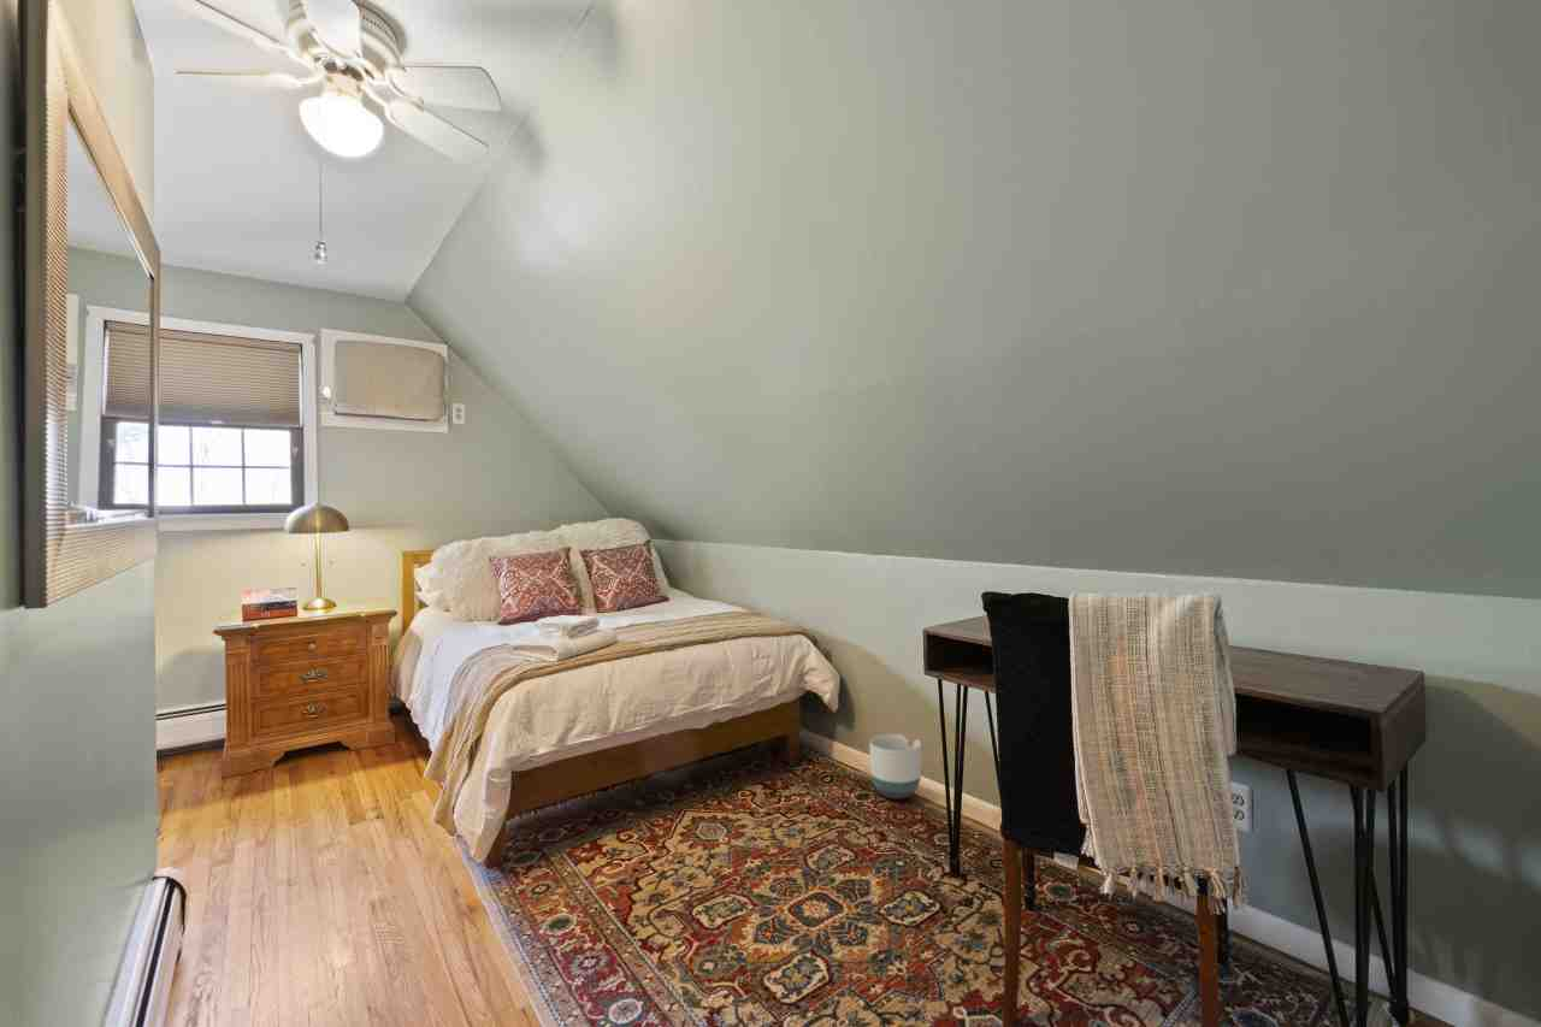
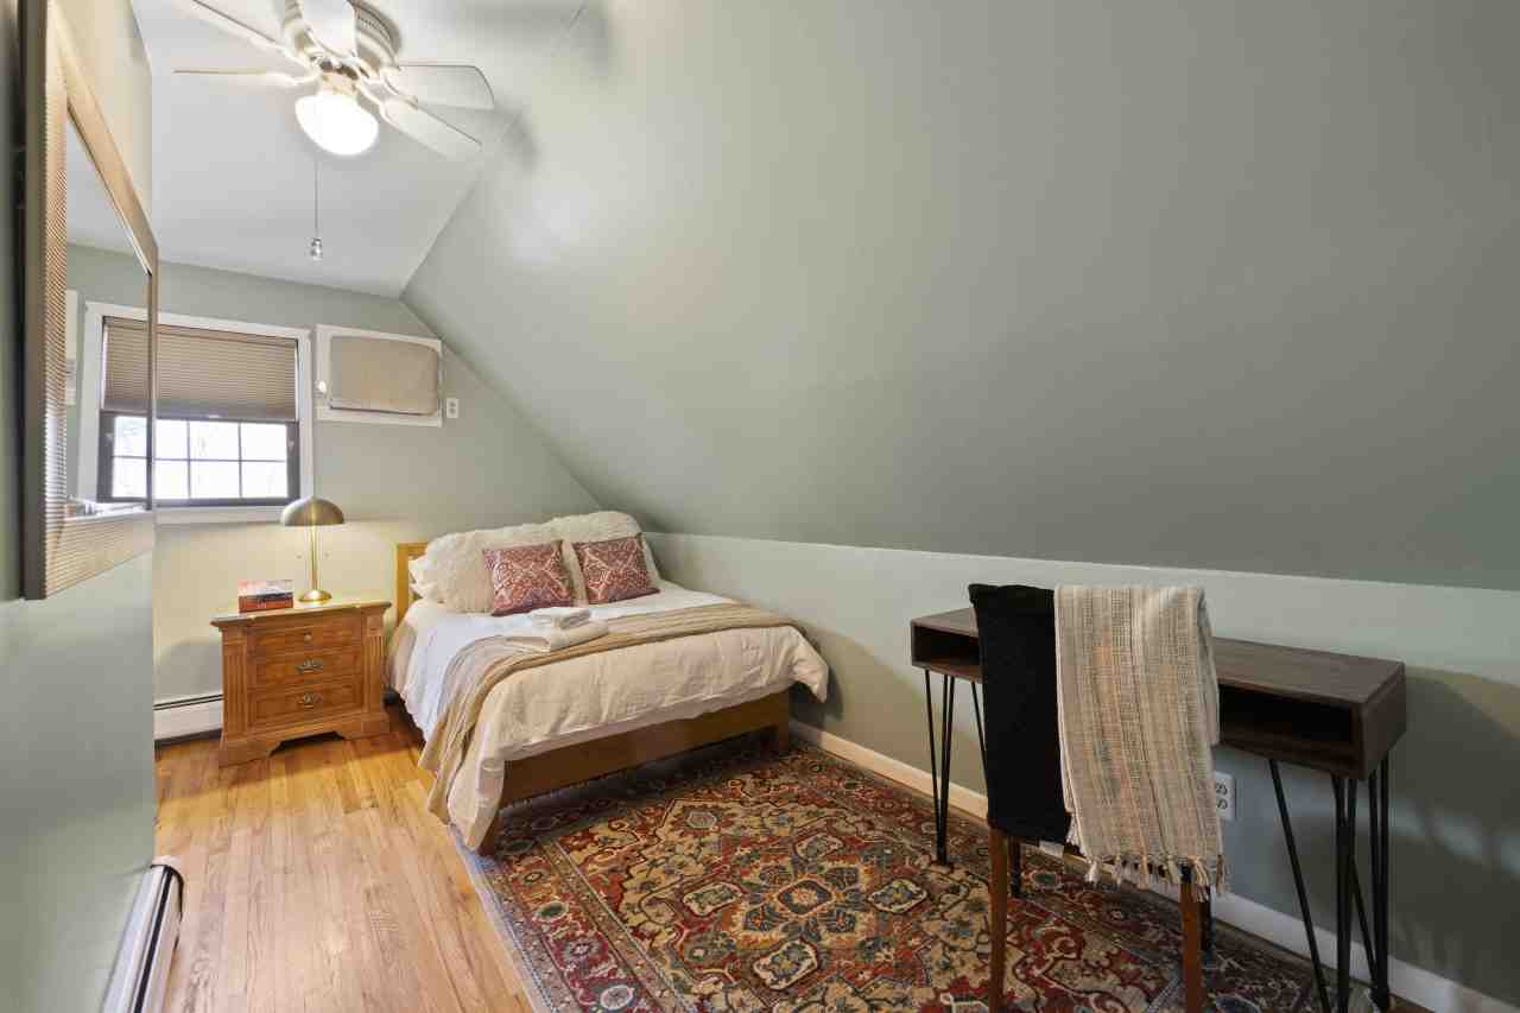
- planter [868,732,922,801]
